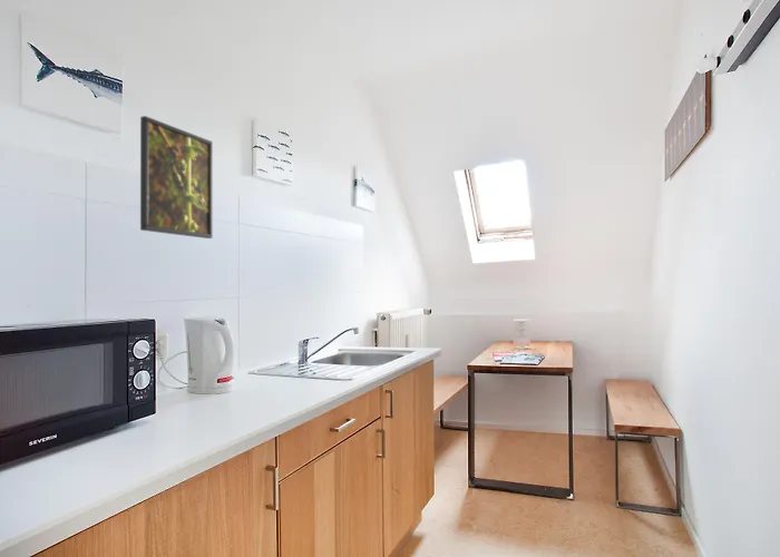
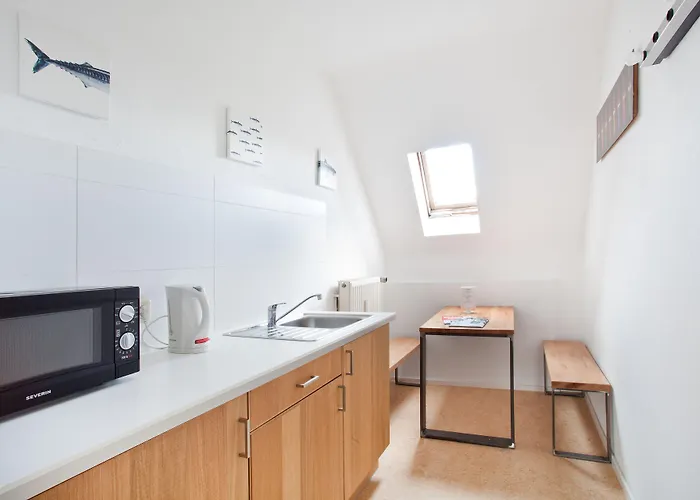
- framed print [139,115,214,240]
